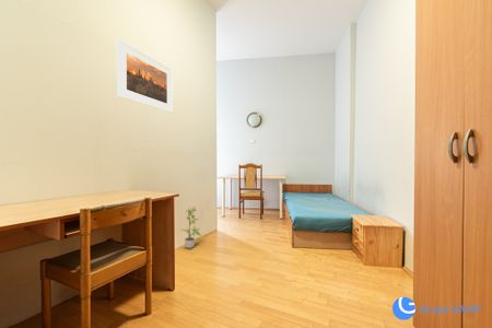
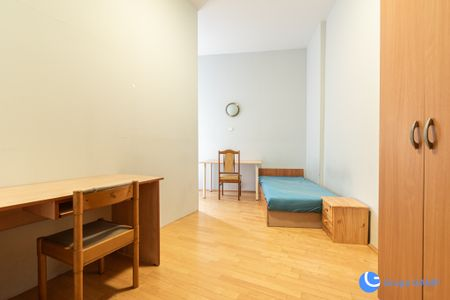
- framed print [116,37,173,114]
- potted plant [179,206,202,249]
